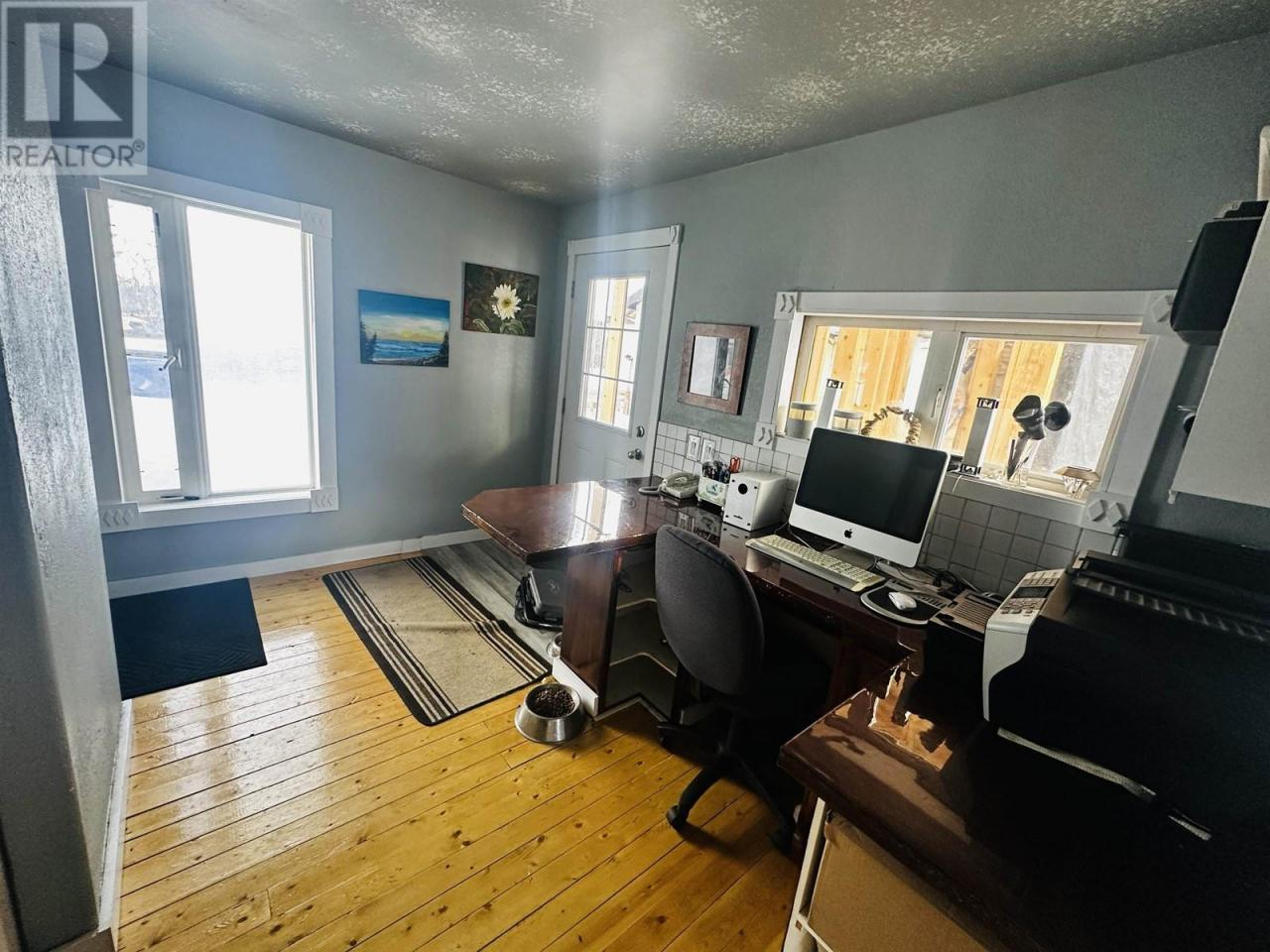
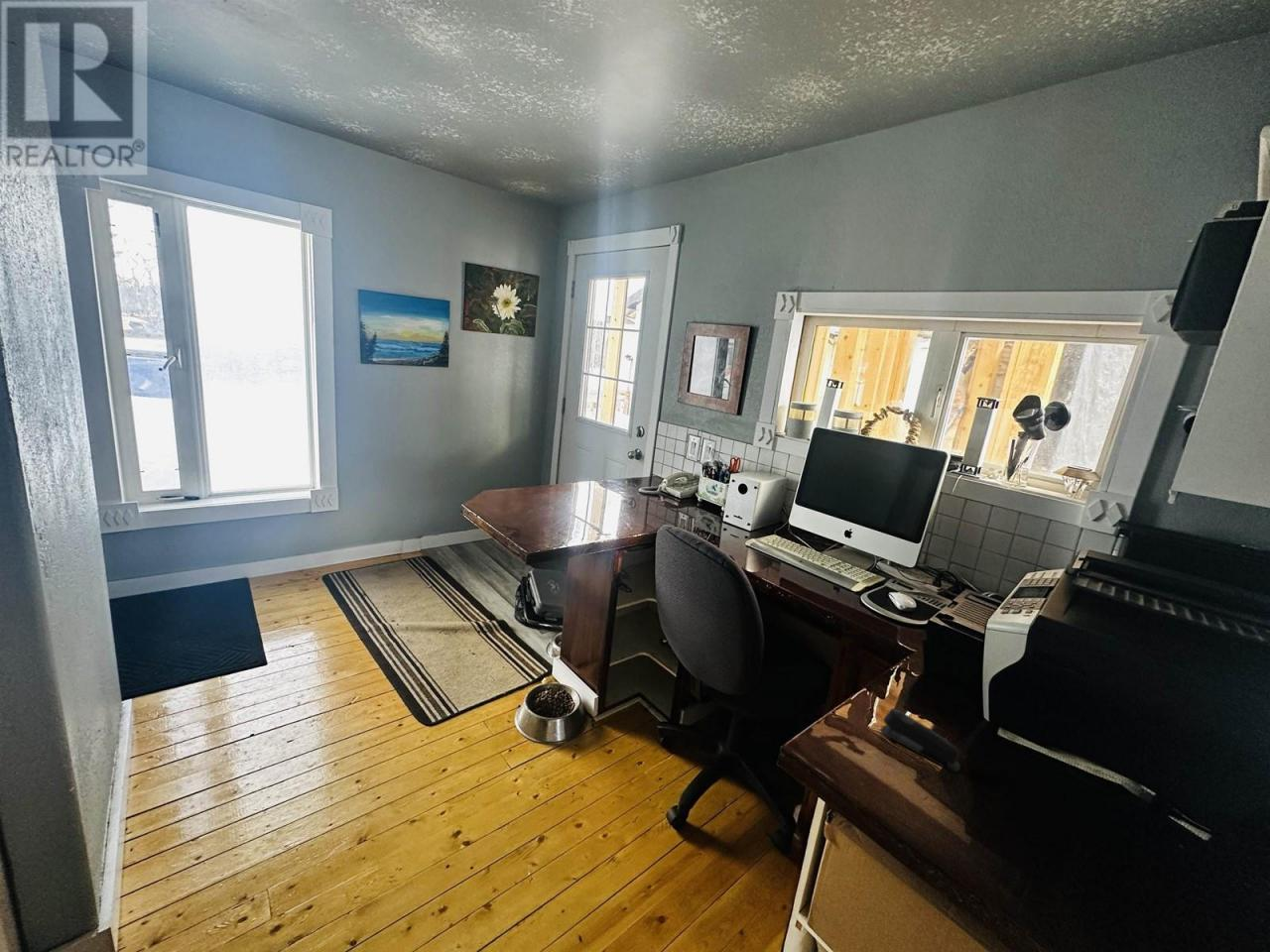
+ stapler [879,707,961,773]
